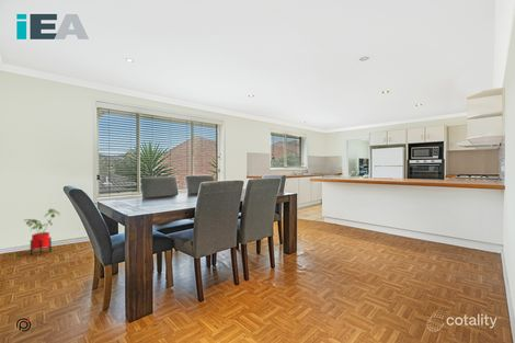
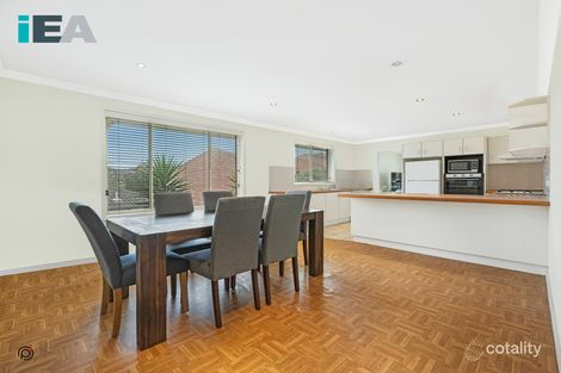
- house plant [23,208,61,256]
